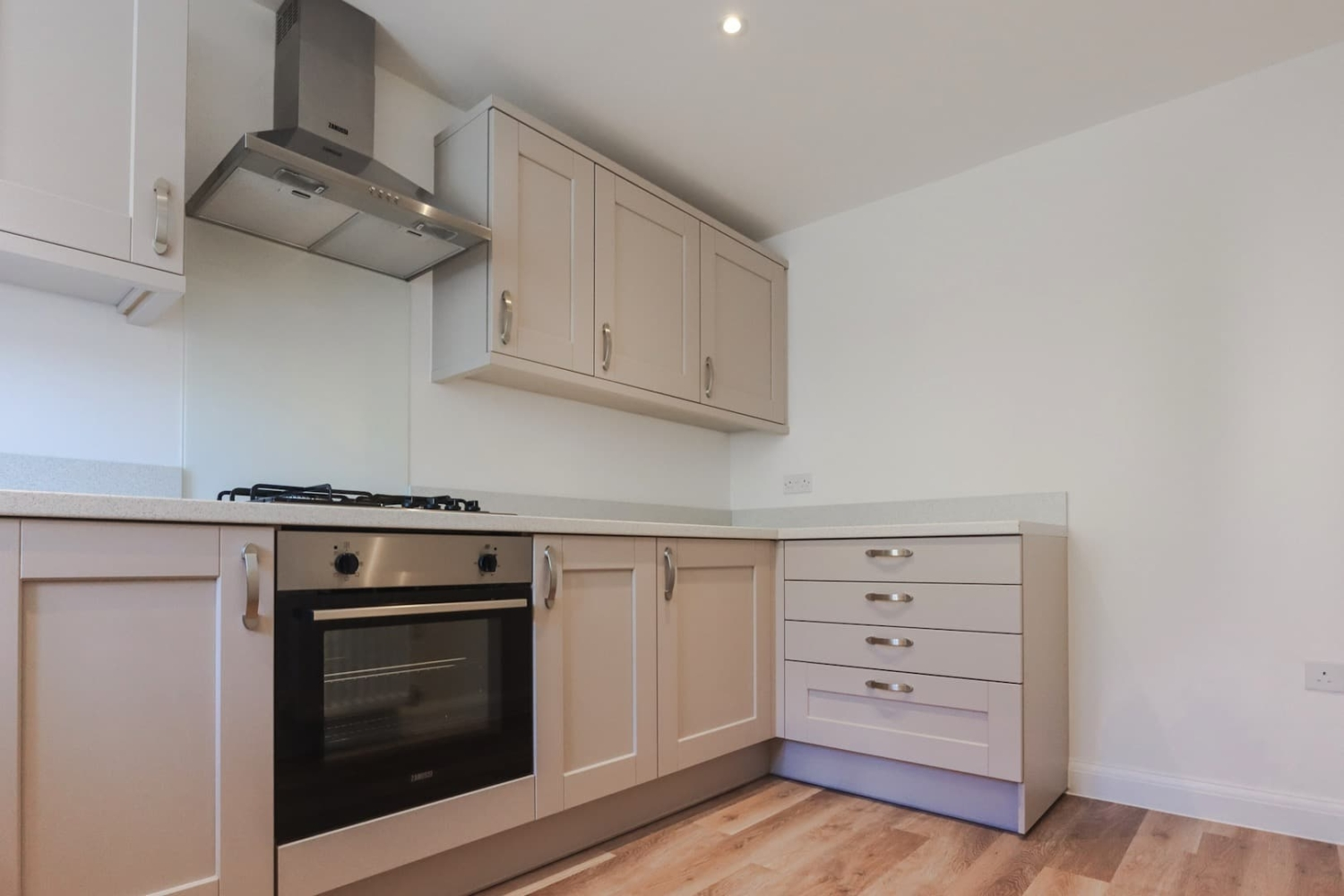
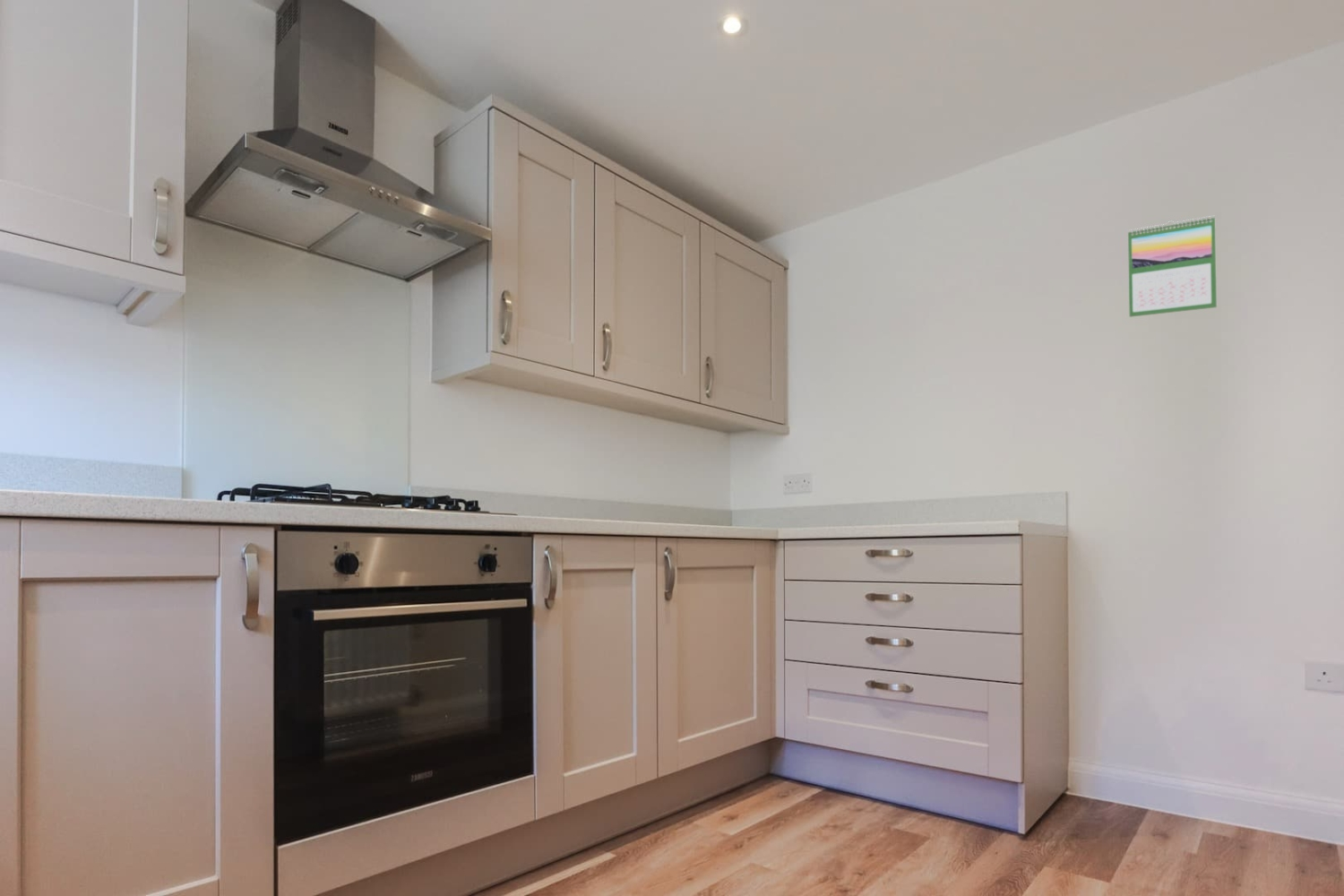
+ calendar [1127,215,1218,318]
